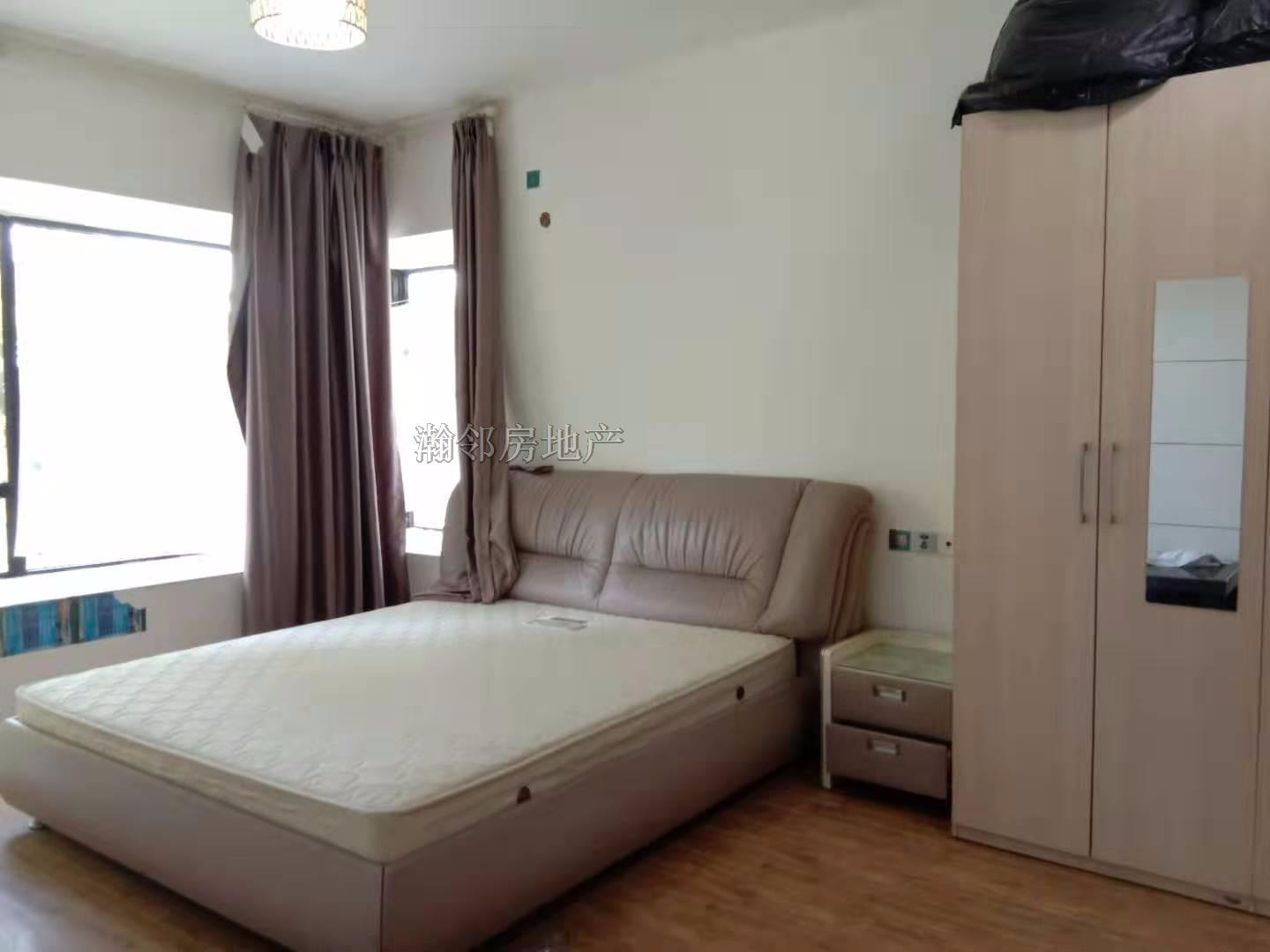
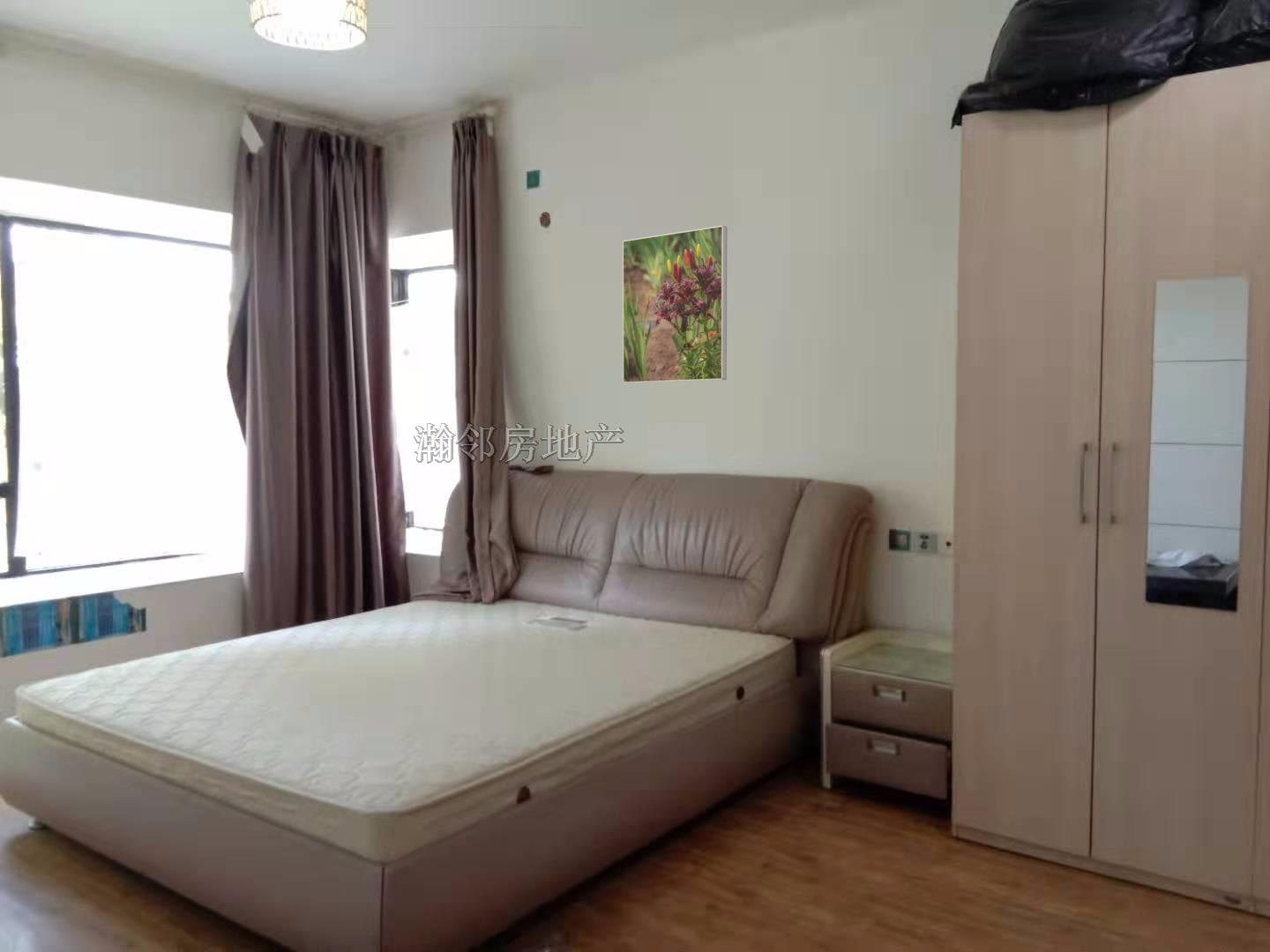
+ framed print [622,225,728,384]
